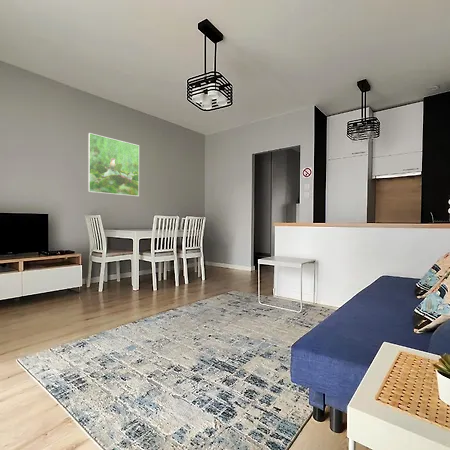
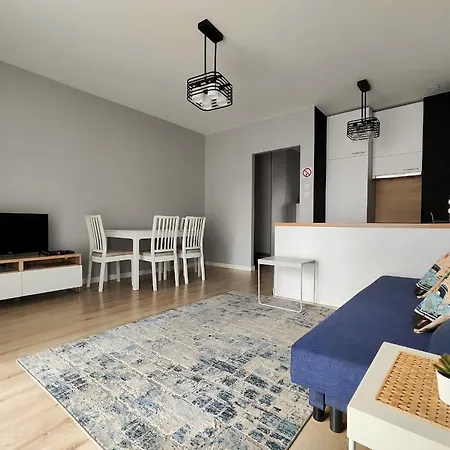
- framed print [87,132,140,197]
